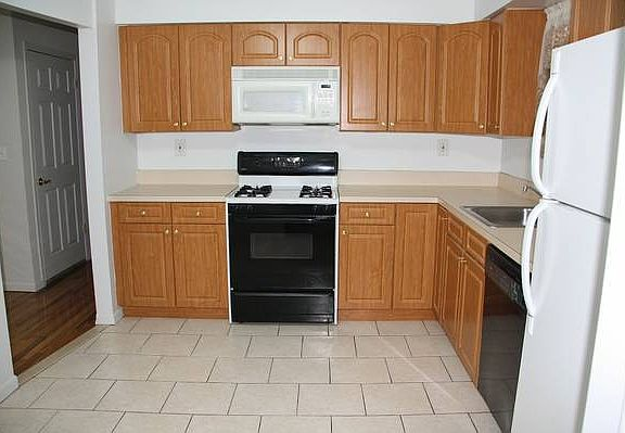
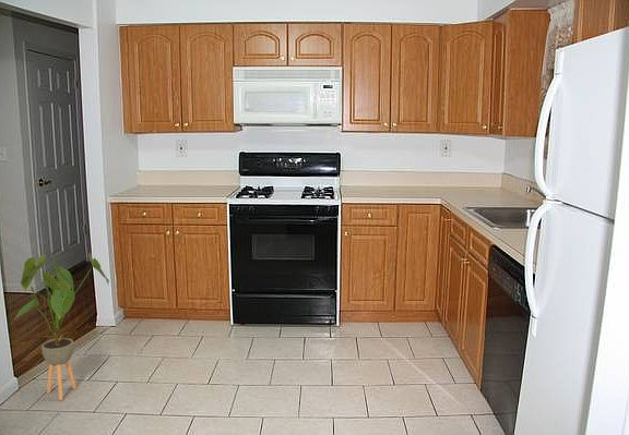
+ house plant [13,252,110,401]
